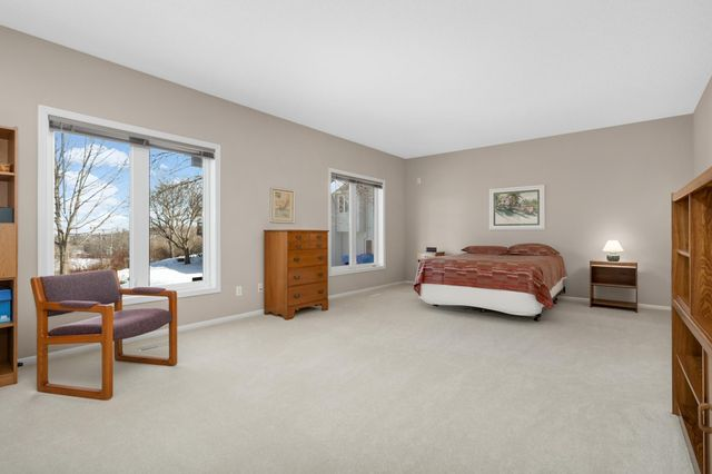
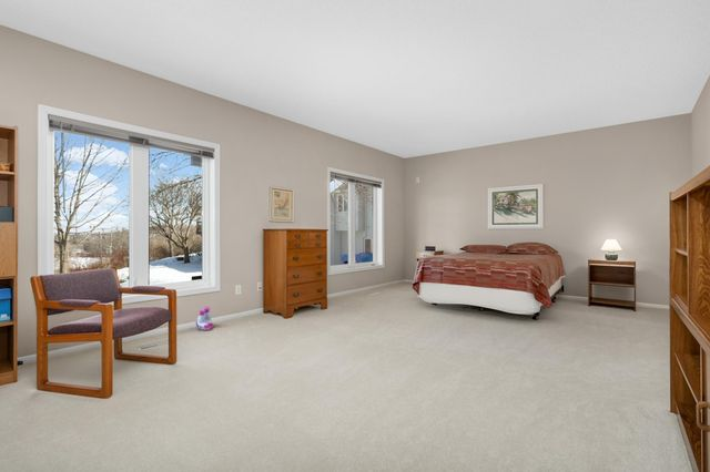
+ boots [195,306,215,331]
